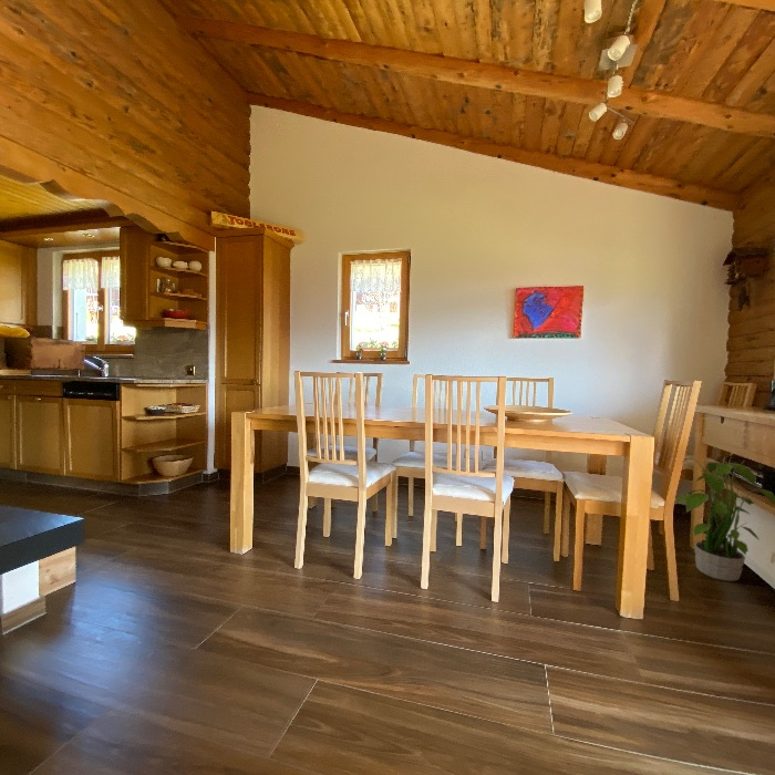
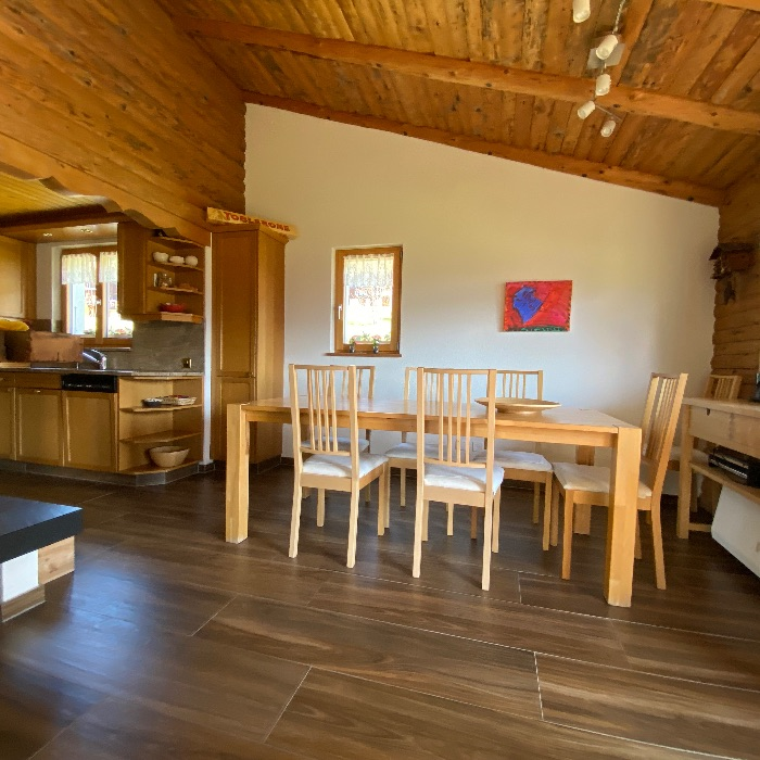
- potted plant [674,455,775,582]
